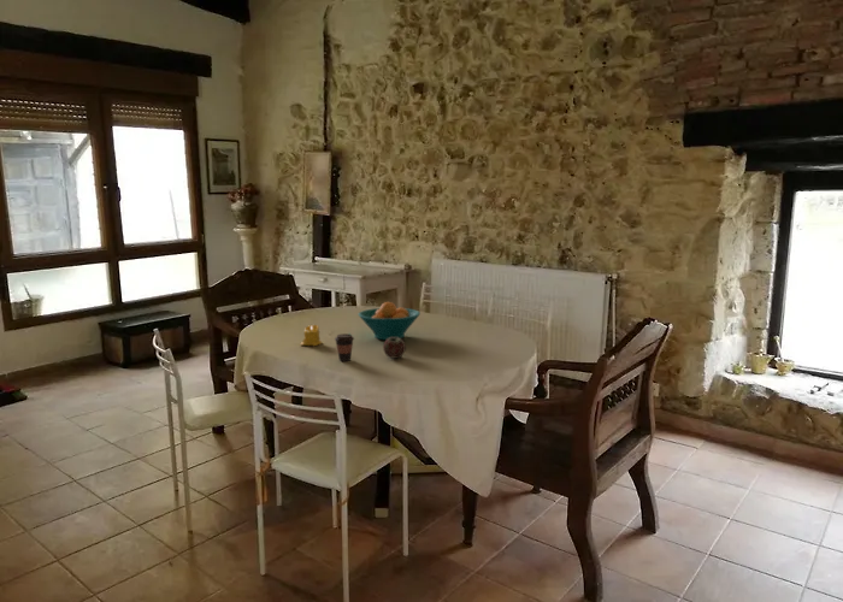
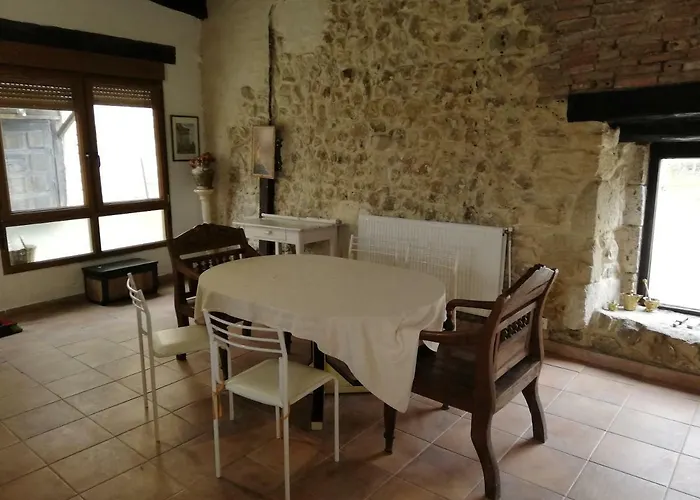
- candle [299,324,323,347]
- apple [382,337,407,359]
- fruit bowl [356,301,421,341]
- coffee cup [334,332,355,362]
